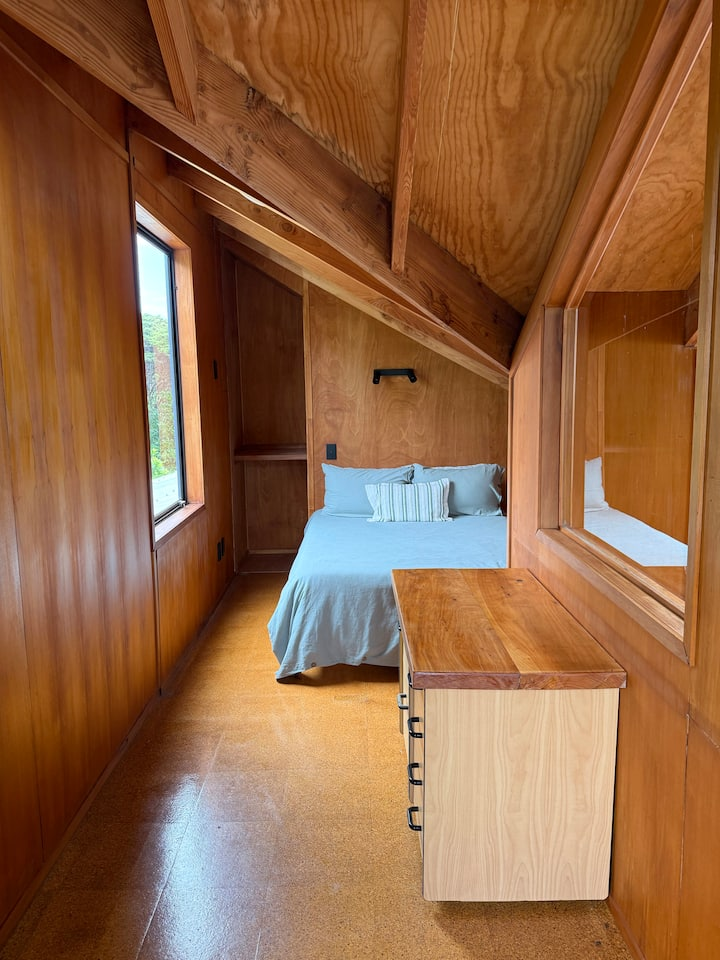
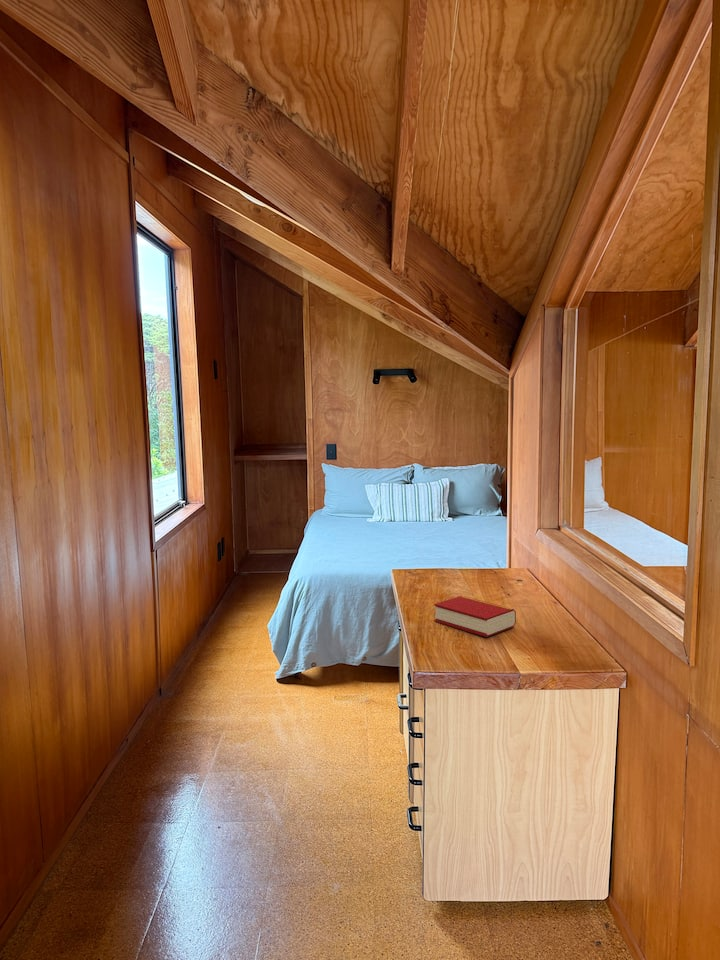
+ book [433,595,517,638]
